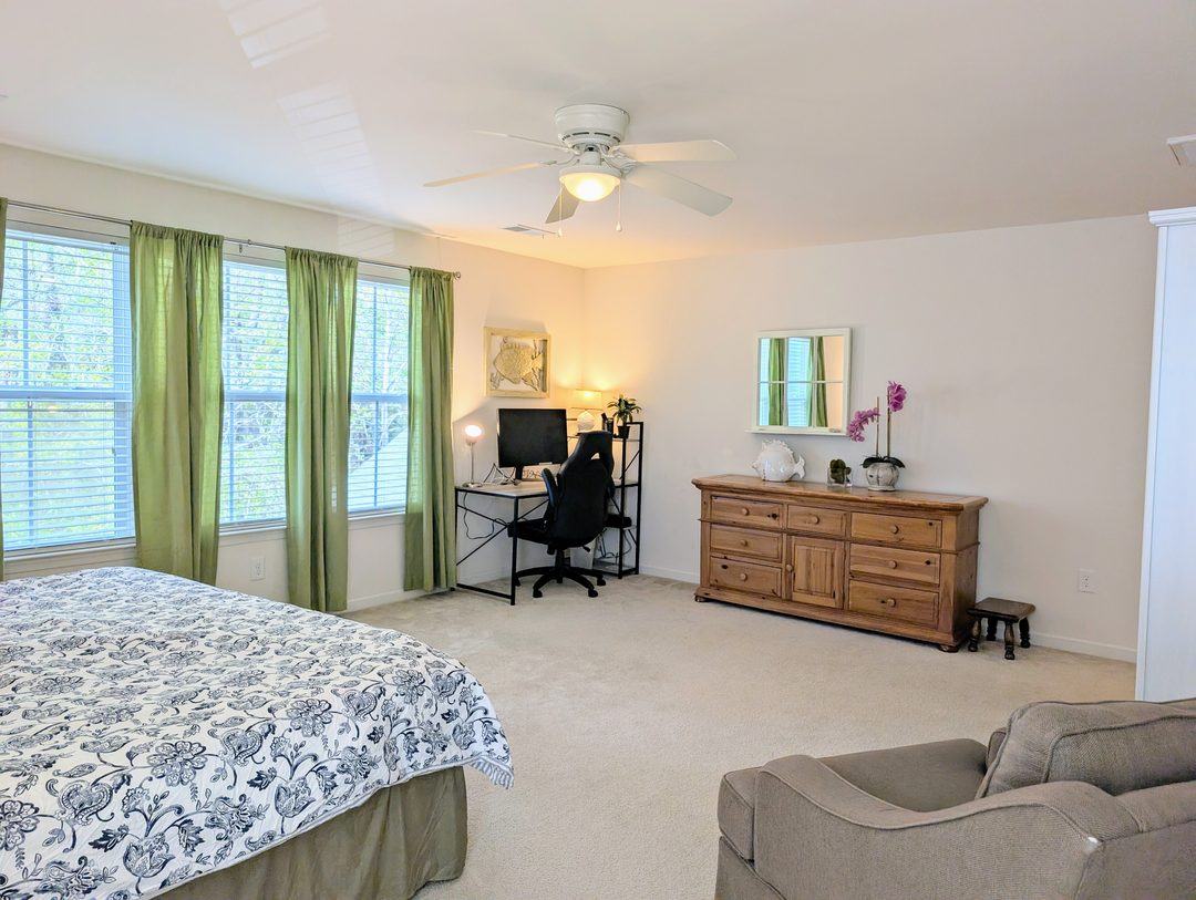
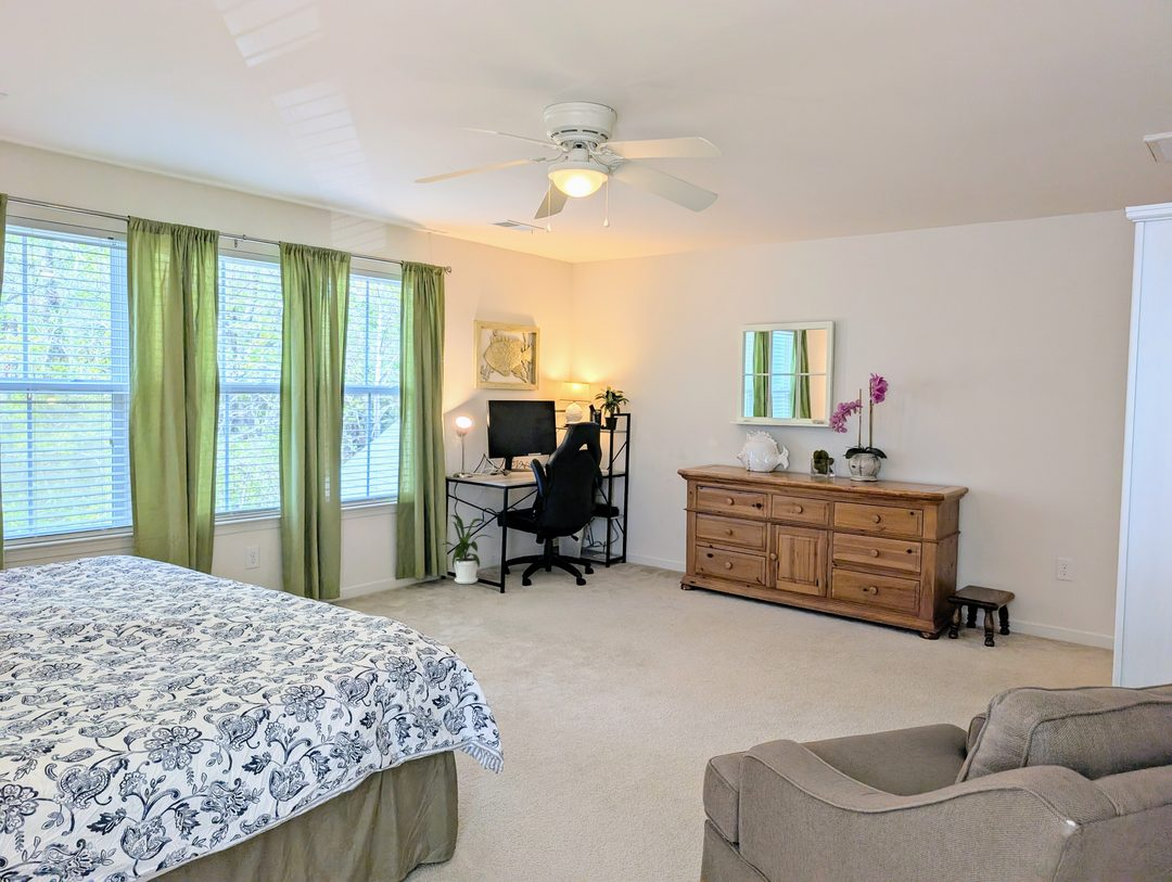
+ house plant [442,514,494,585]
